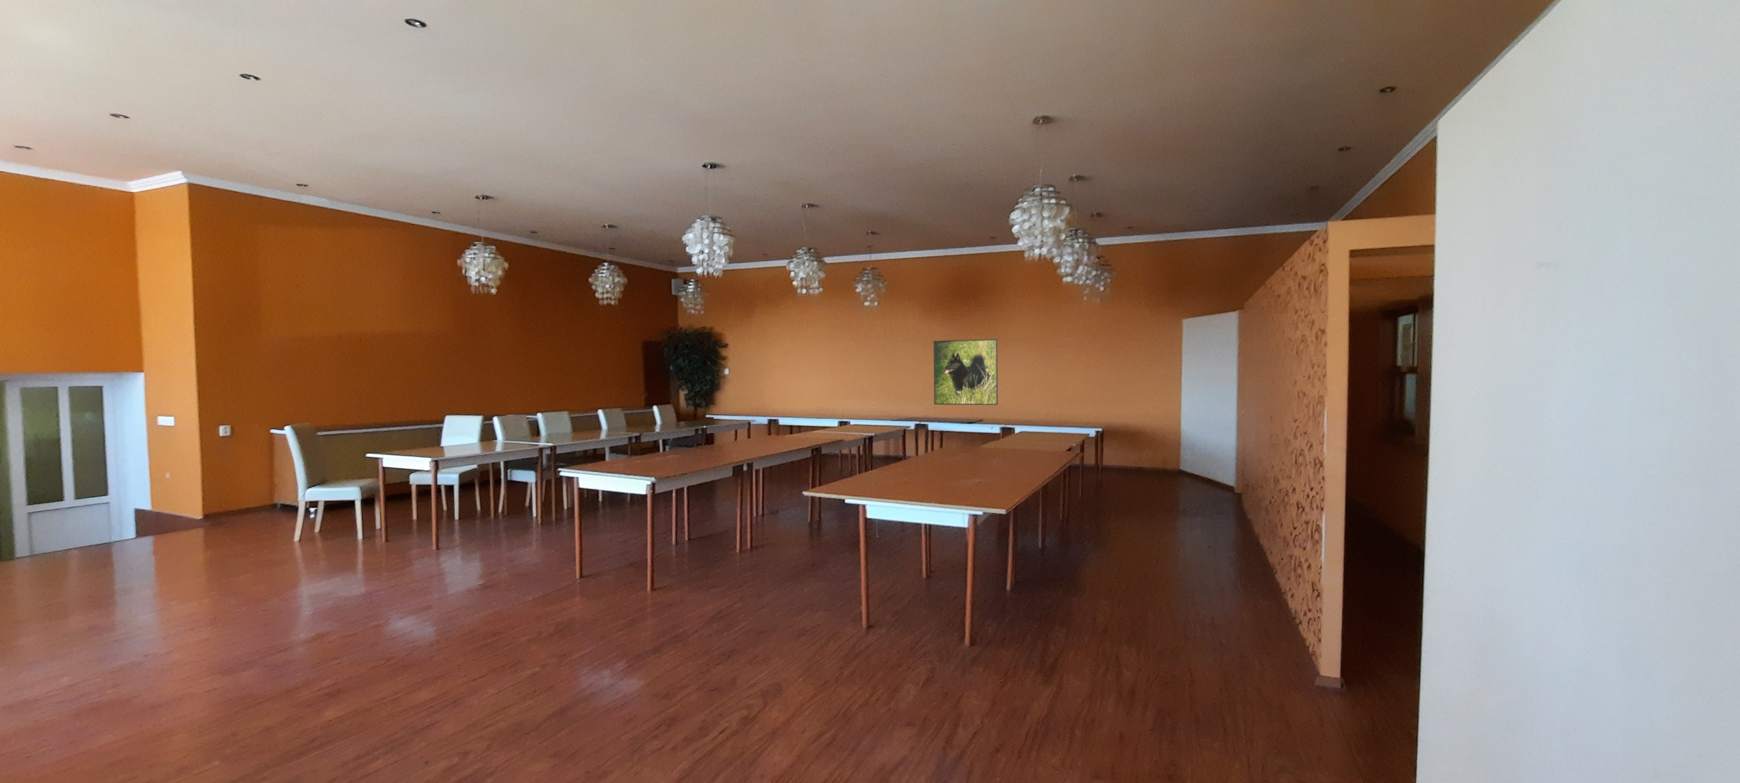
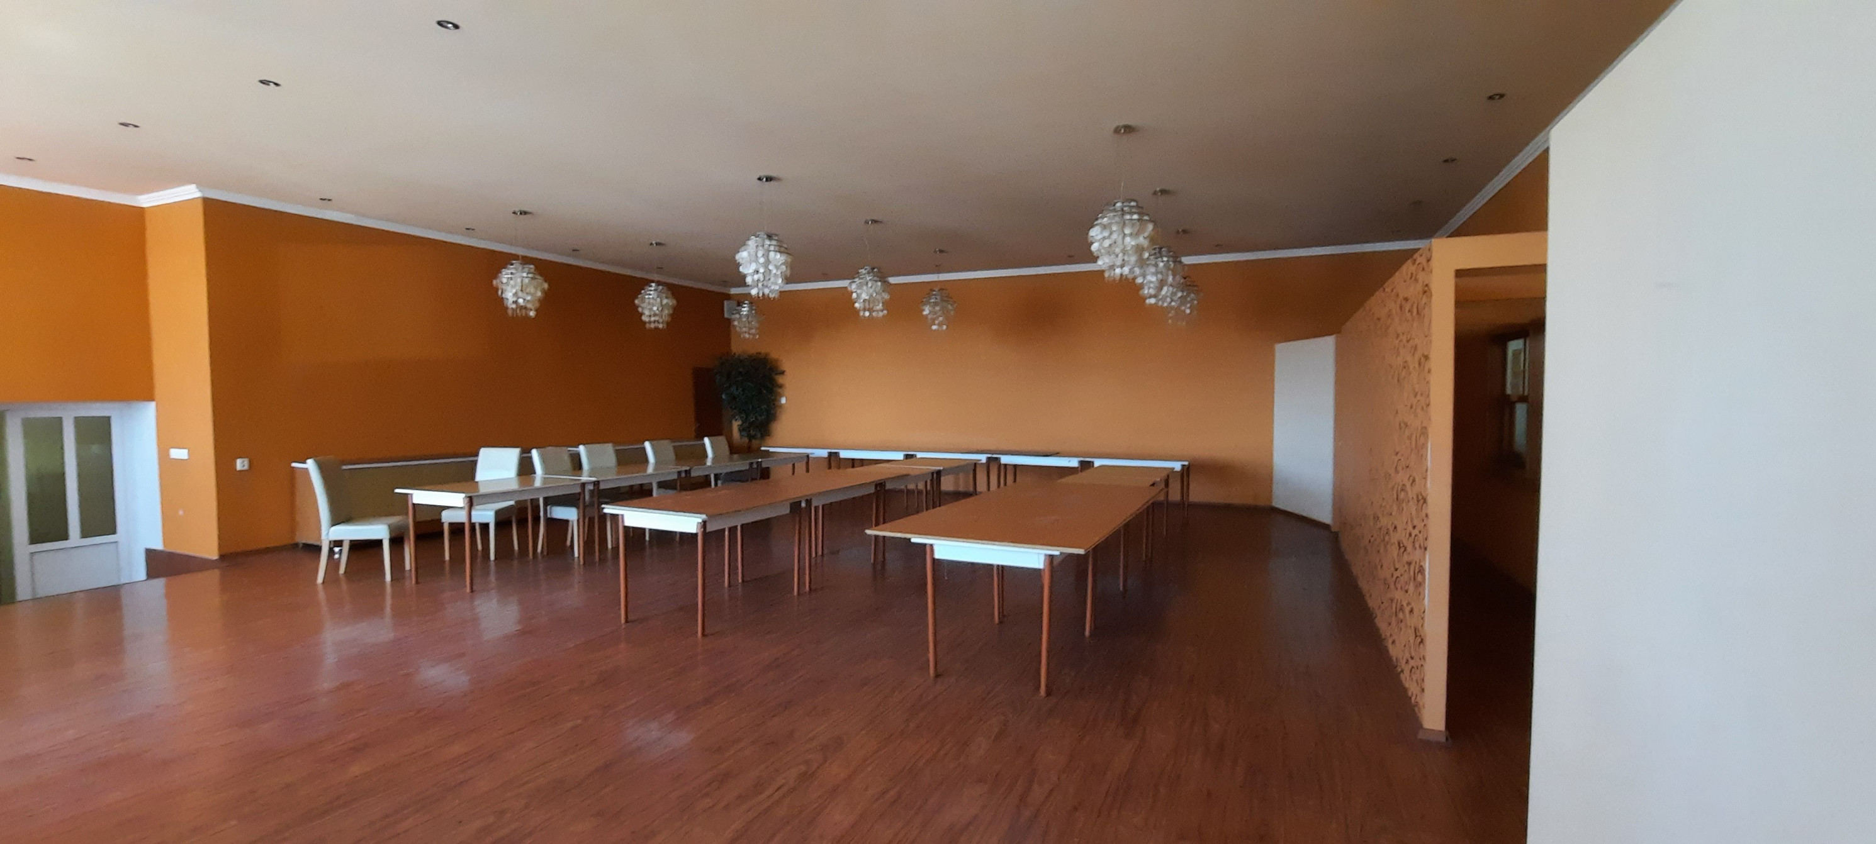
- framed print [933,338,998,406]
